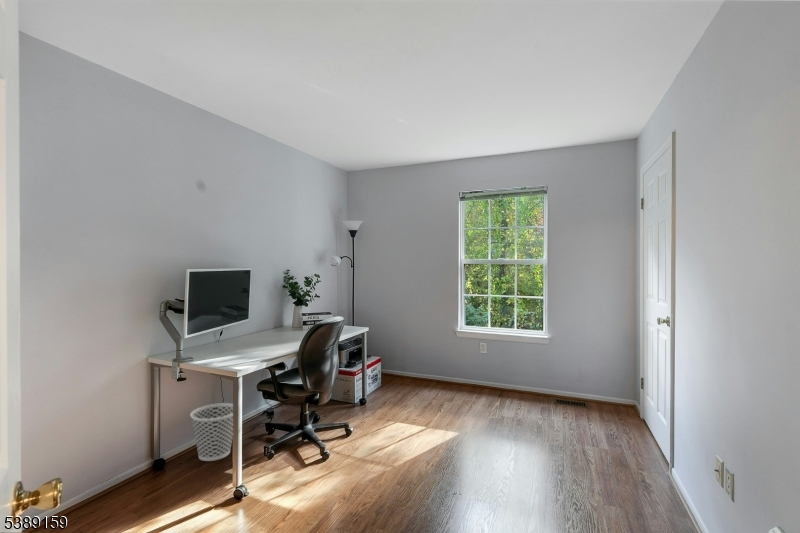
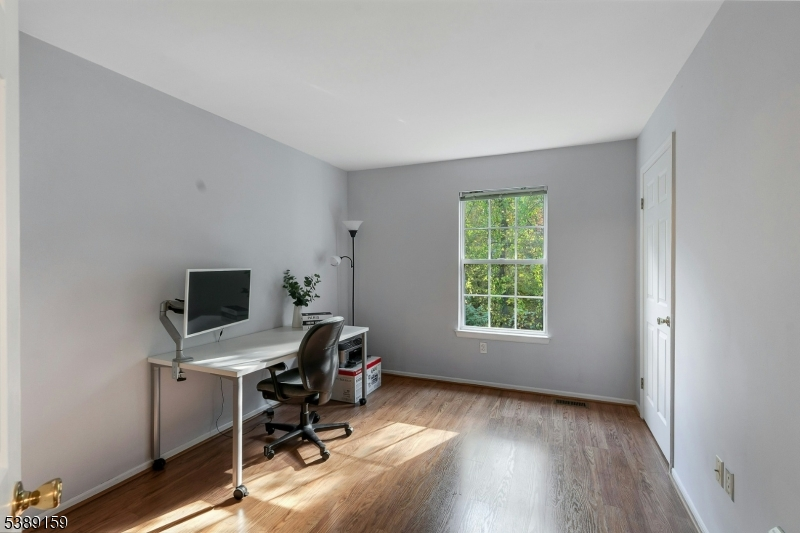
- wastebasket [190,402,234,462]
